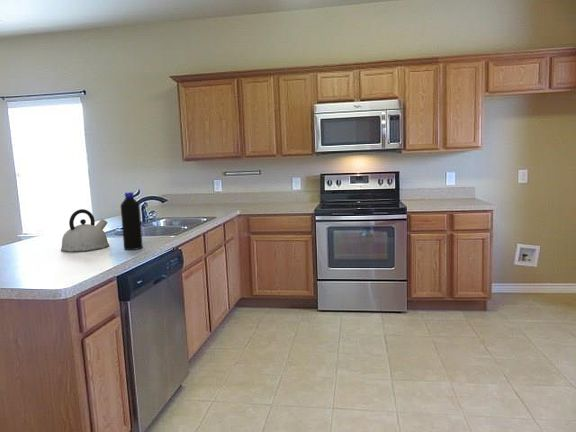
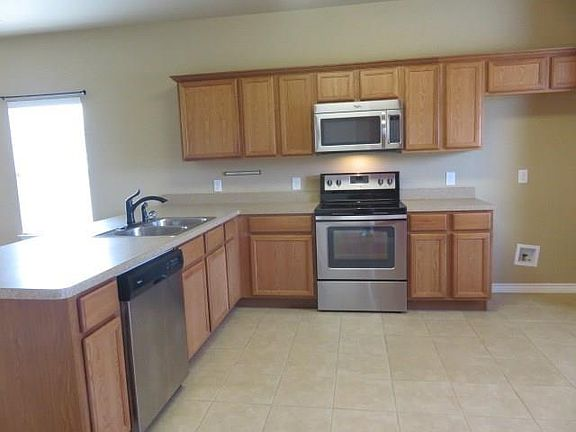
- kettle [60,208,110,252]
- bottle [120,191,144,251]
